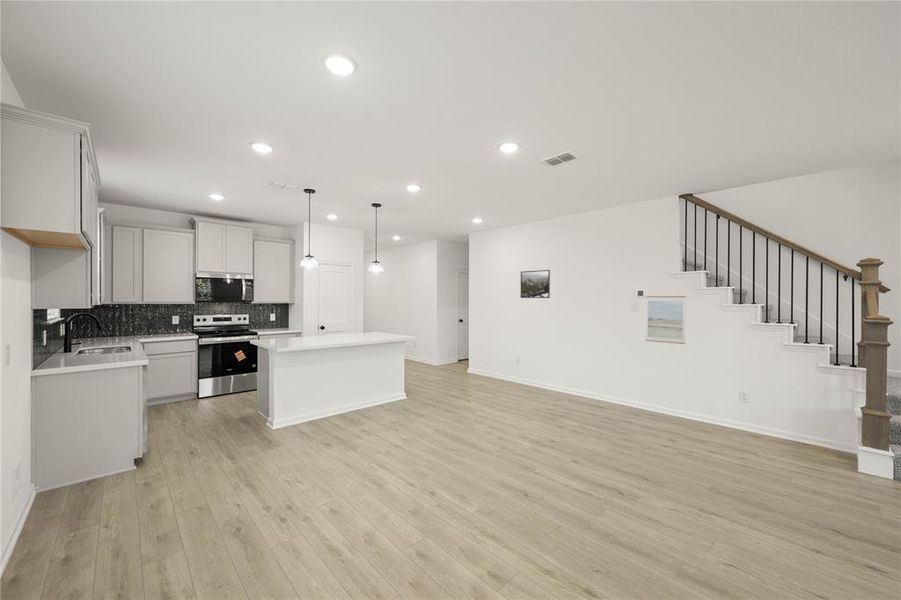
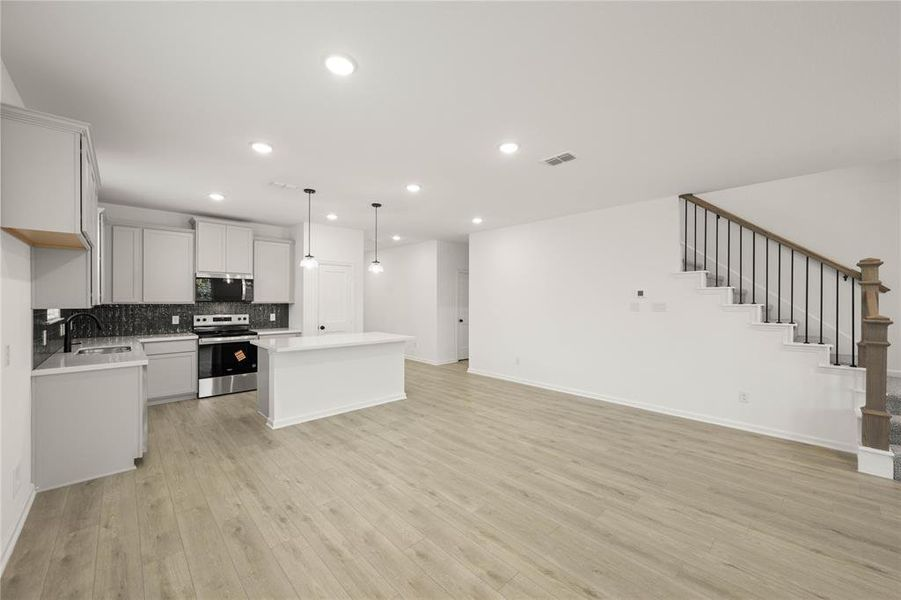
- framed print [520,269,551,299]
- wall art [645,295,686,345]
